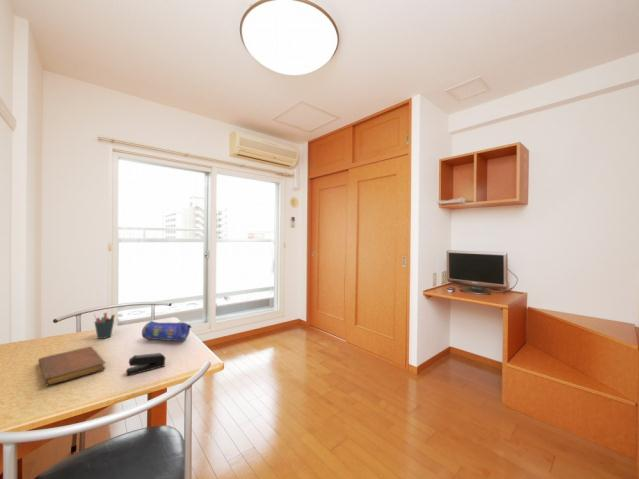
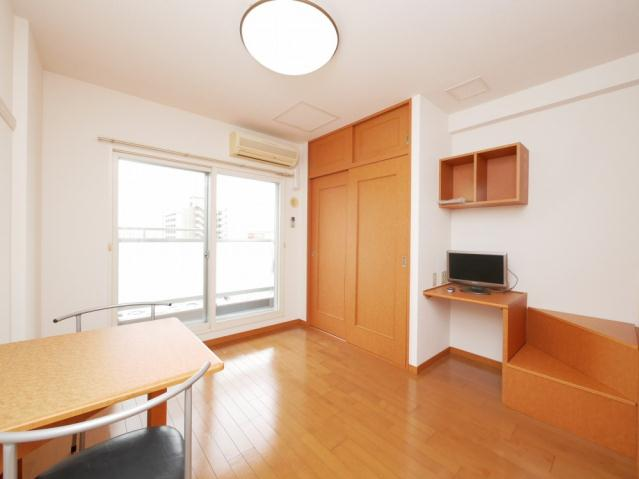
- stapler [125,352,167,377]
- notebook [37,346,106,386]
- pencil case [141,320,192,343]
- pen holder [93,312,116,340]
